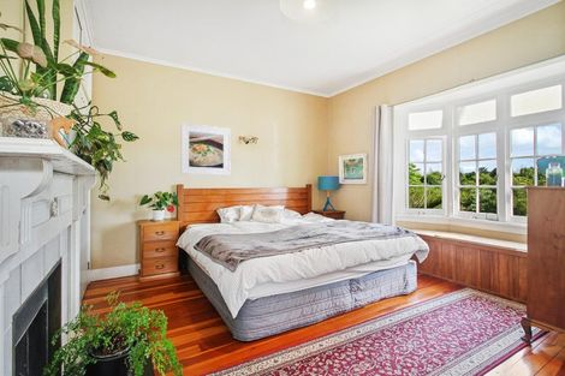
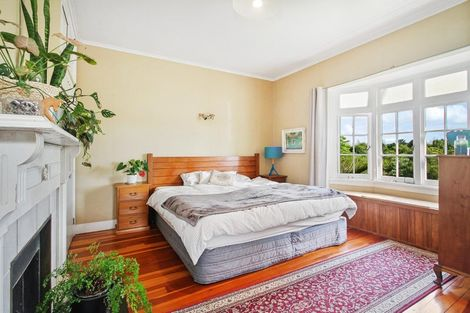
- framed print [179,121,232,177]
